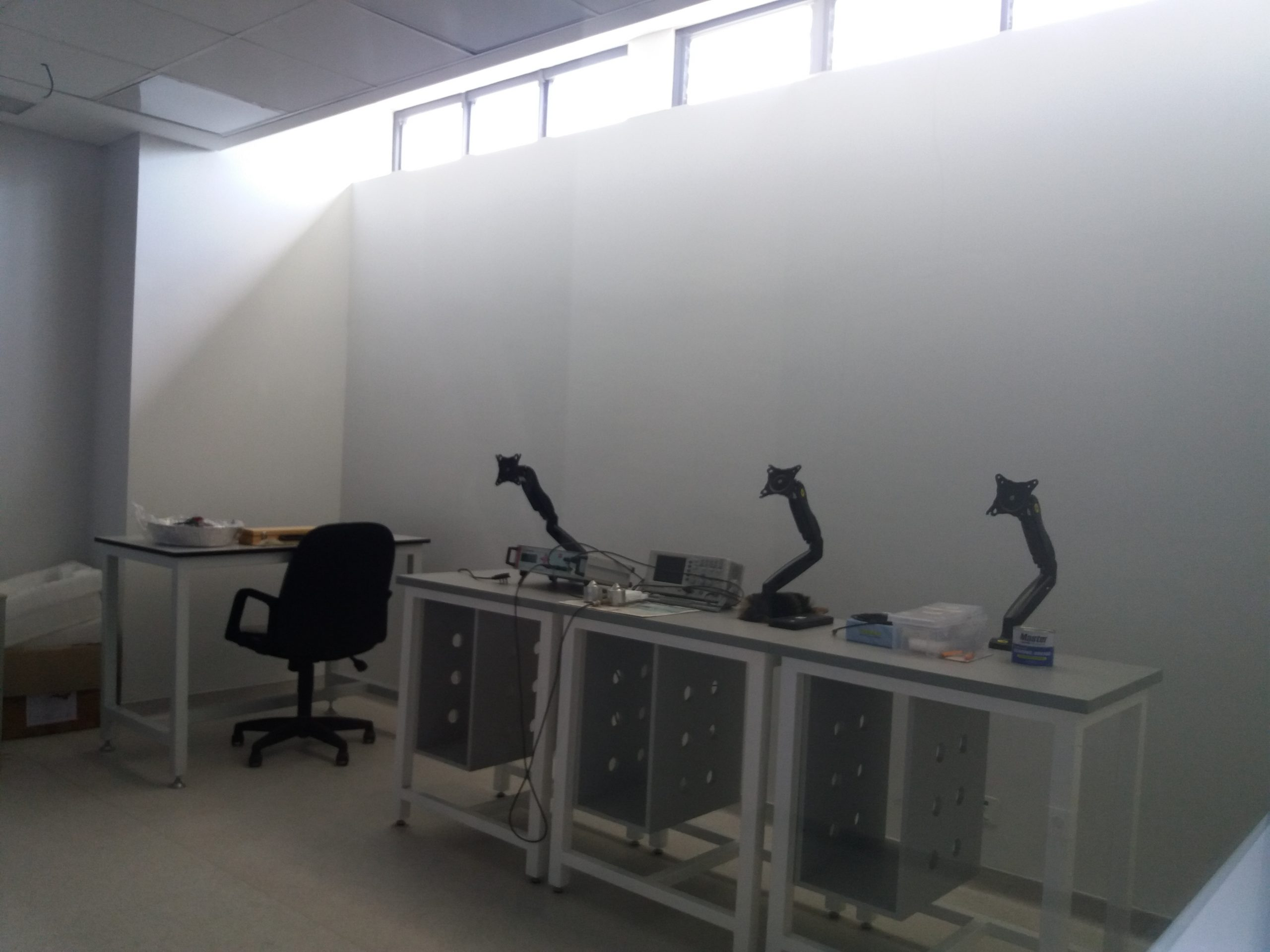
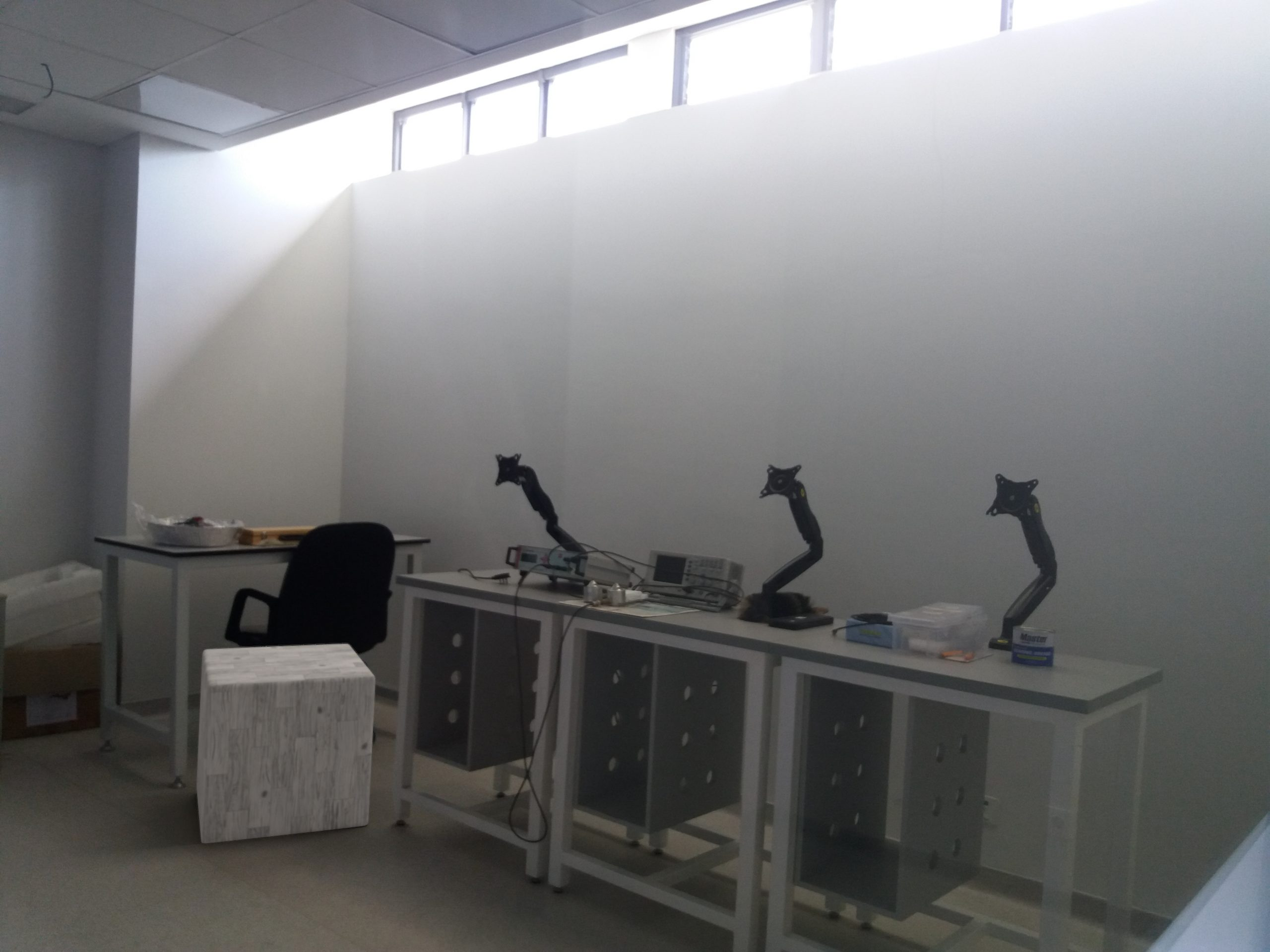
+ stool [196,643,376,844]
